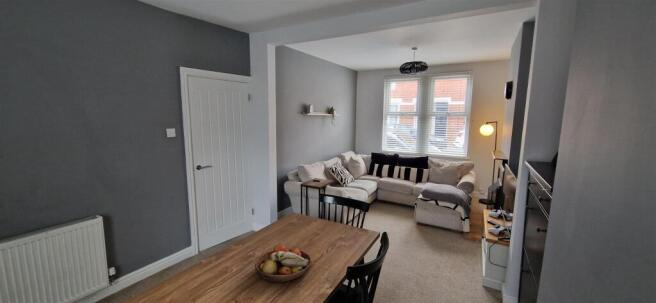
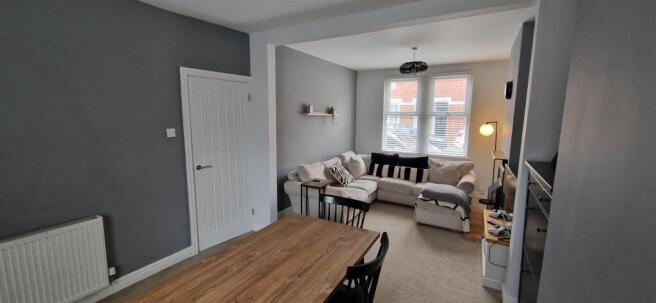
- fruit bowl [254,244,312,284]
